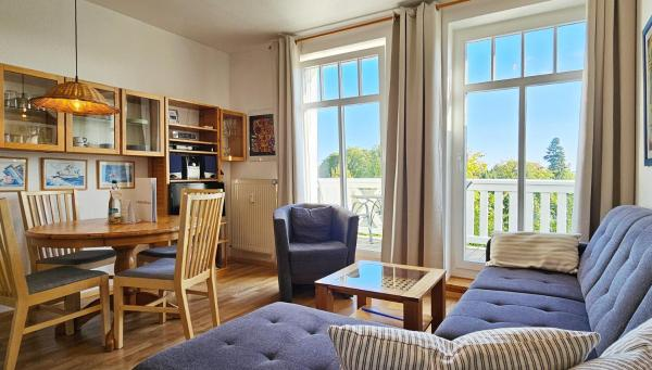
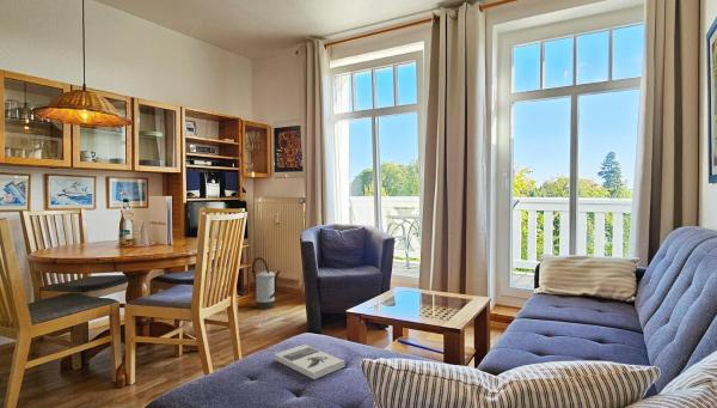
+ watering can [251,256,281,310]
+ book [274,343,347,380]
